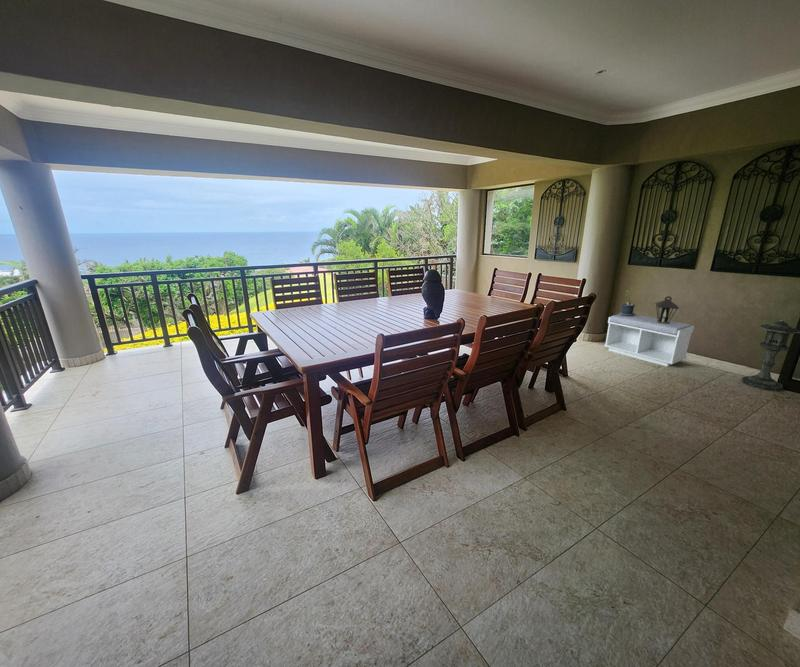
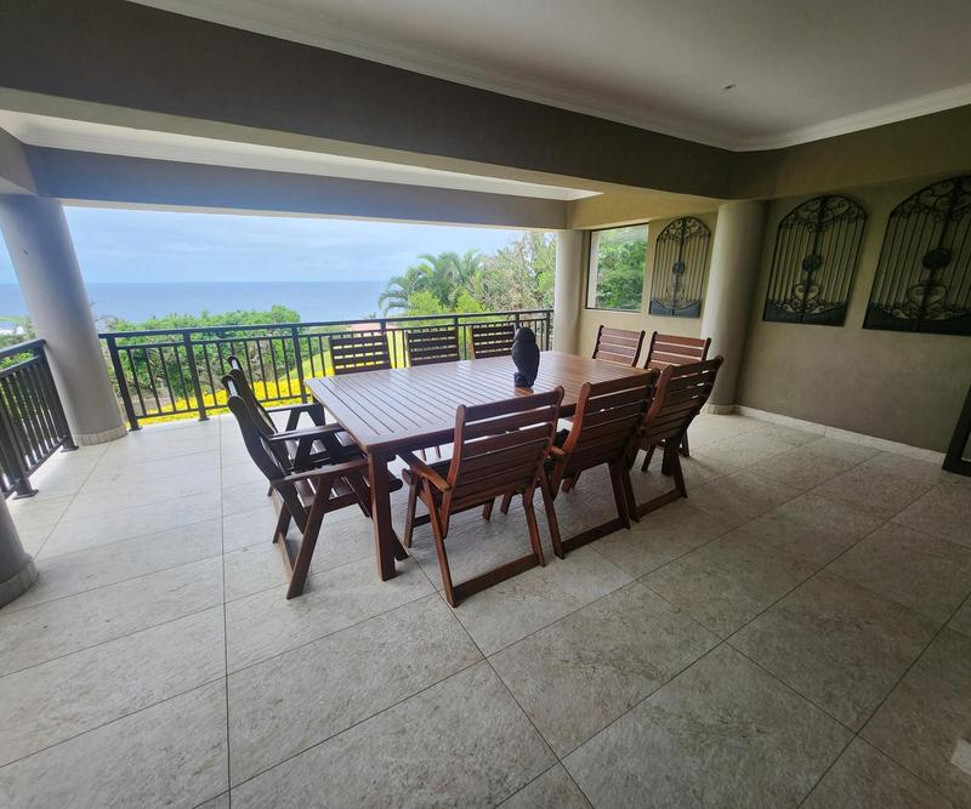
- lantern [654,295,680,324]
- bench [603,313,695,367]
- lantern [741,319,800,392]
- potted plant [615,290,636,316]
